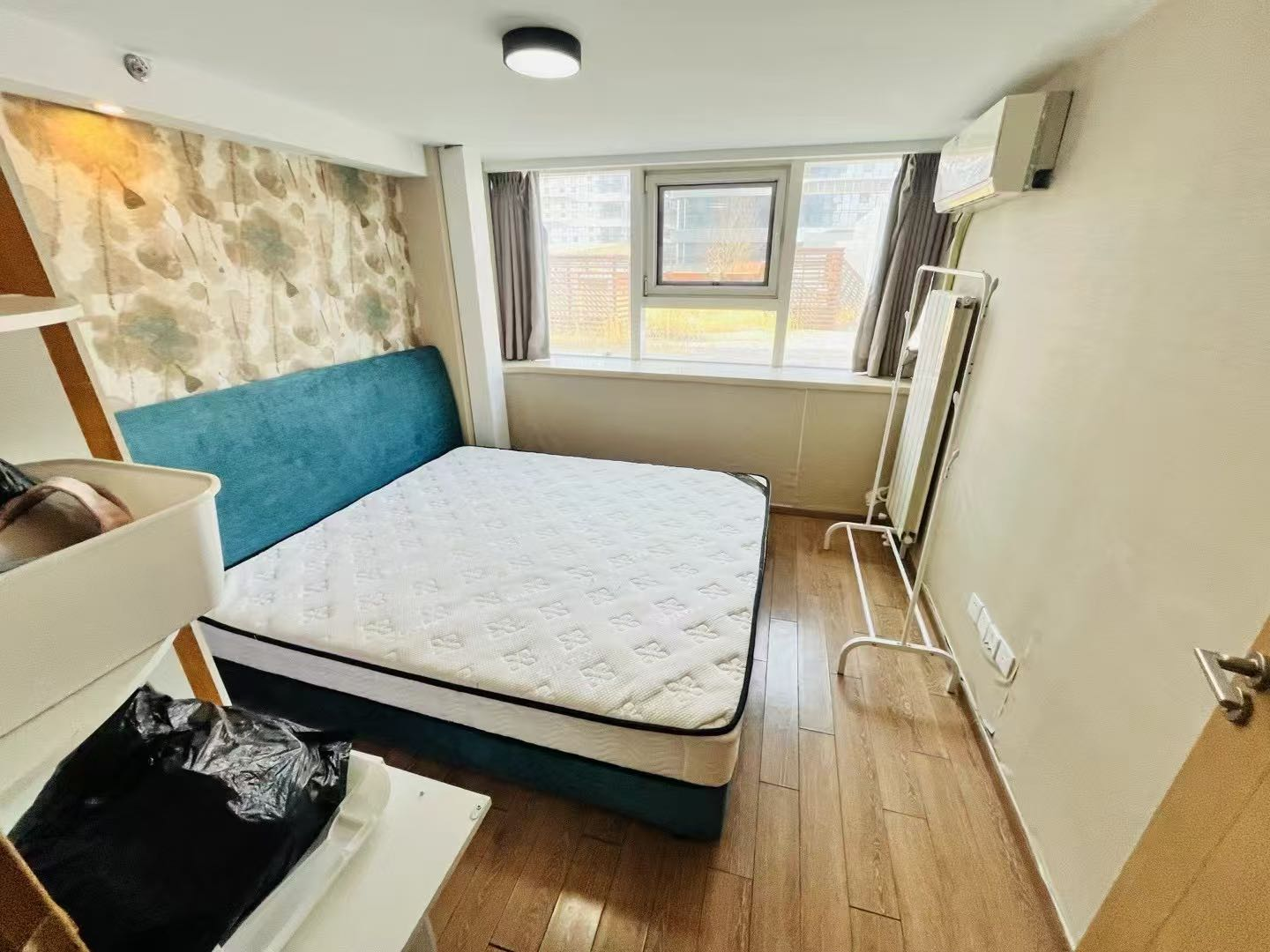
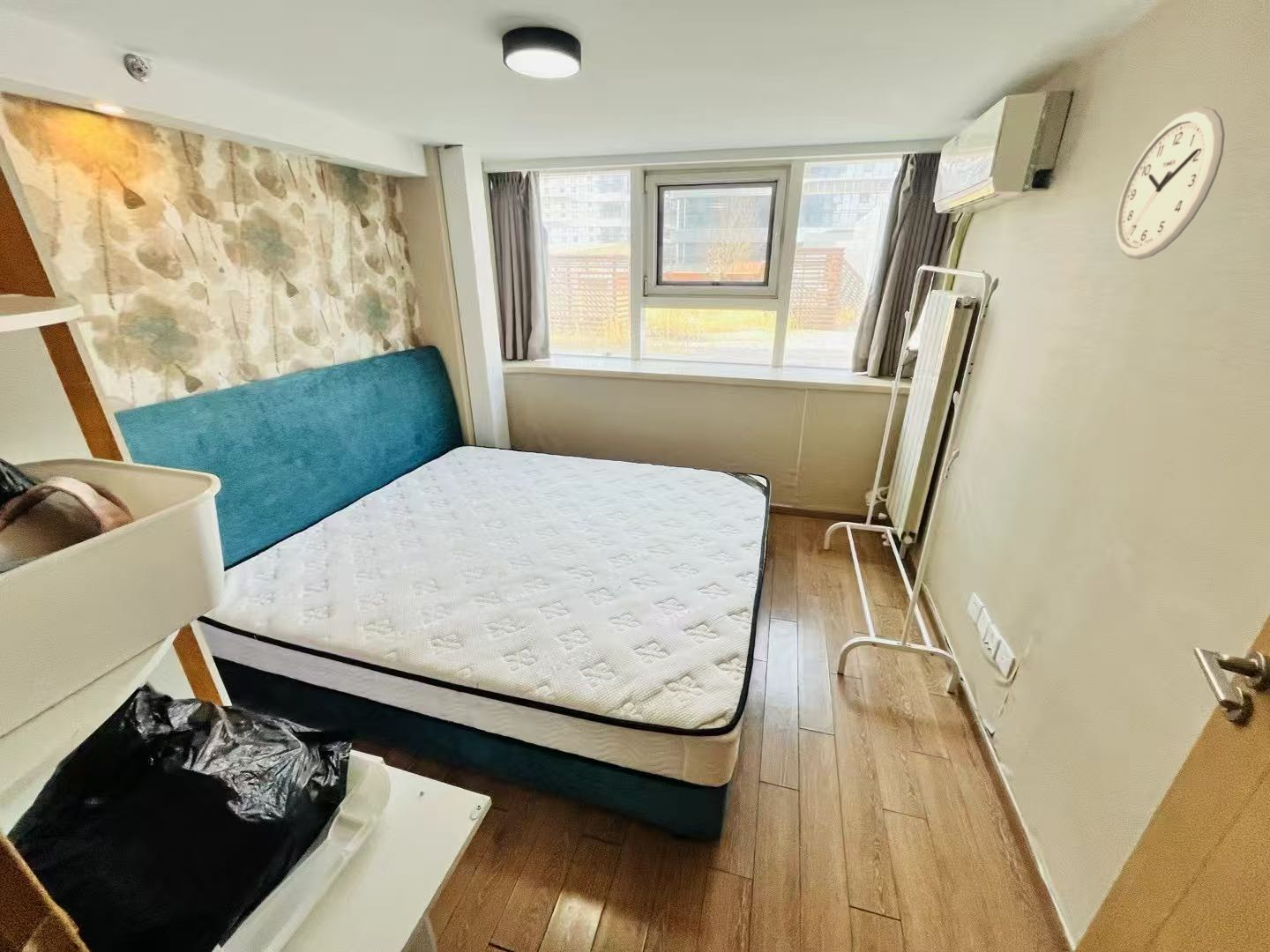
+ wall clock [1115,106,1226,260]
